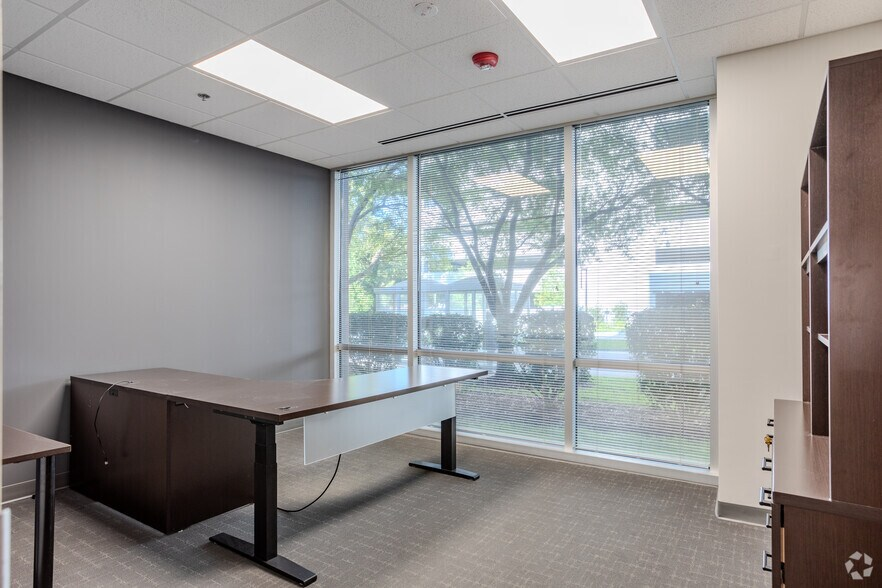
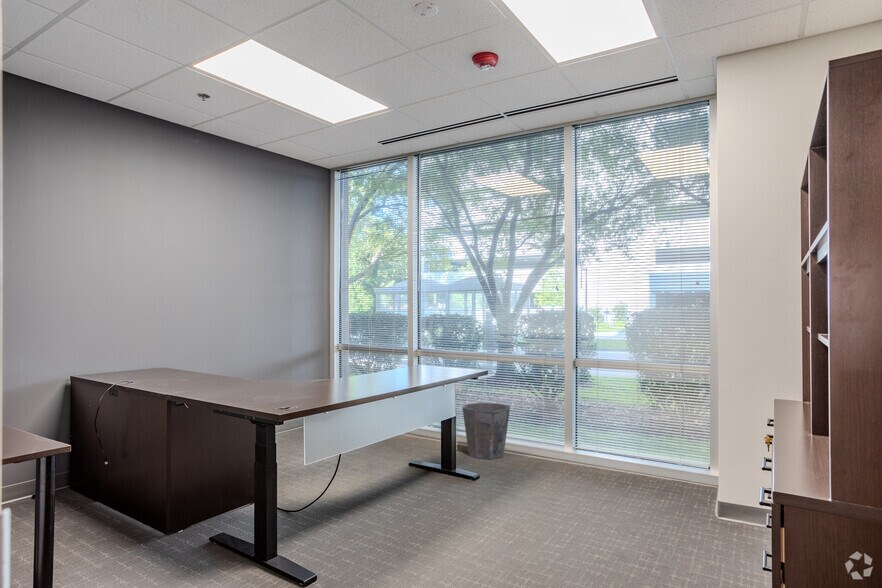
+ waste bin [462,402,511,460]
